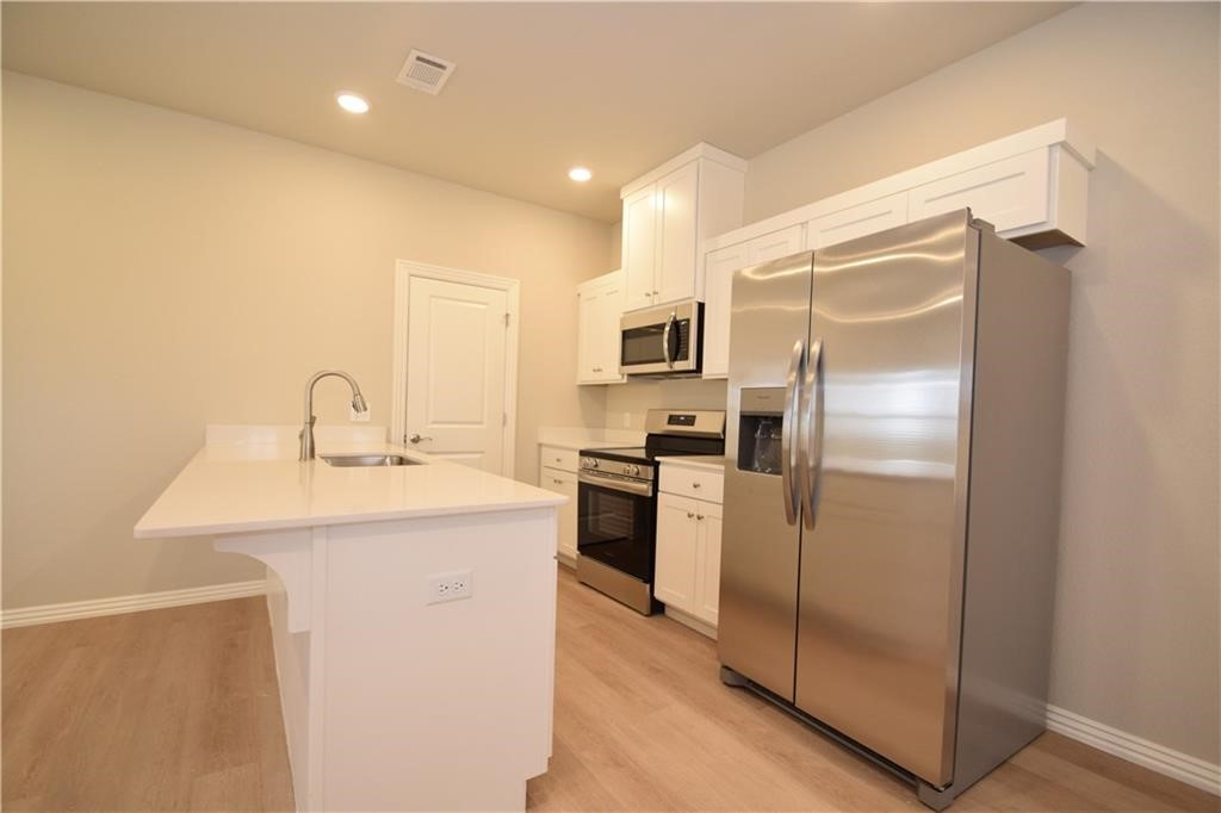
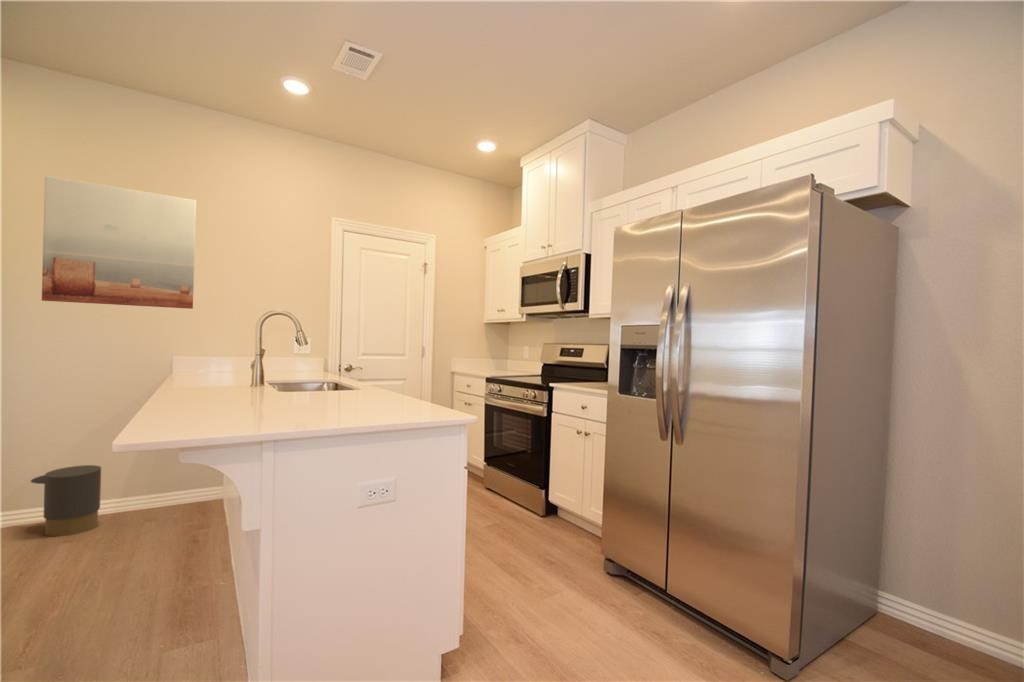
+ wall art [41,175,197,310]
+ trash can [30,464,102,537]
